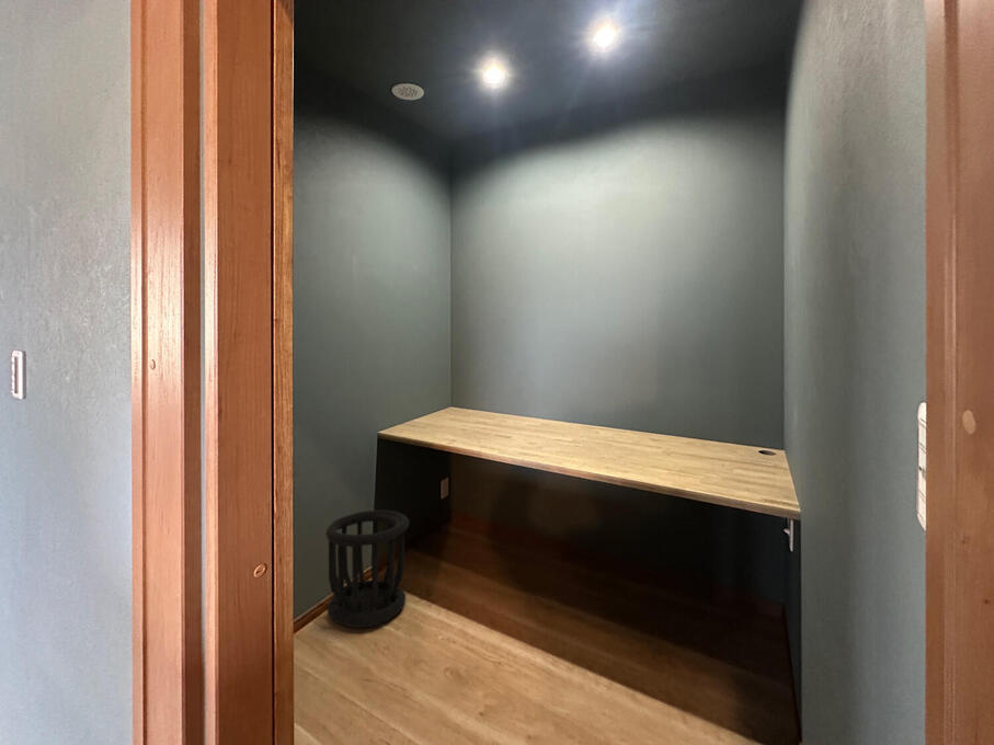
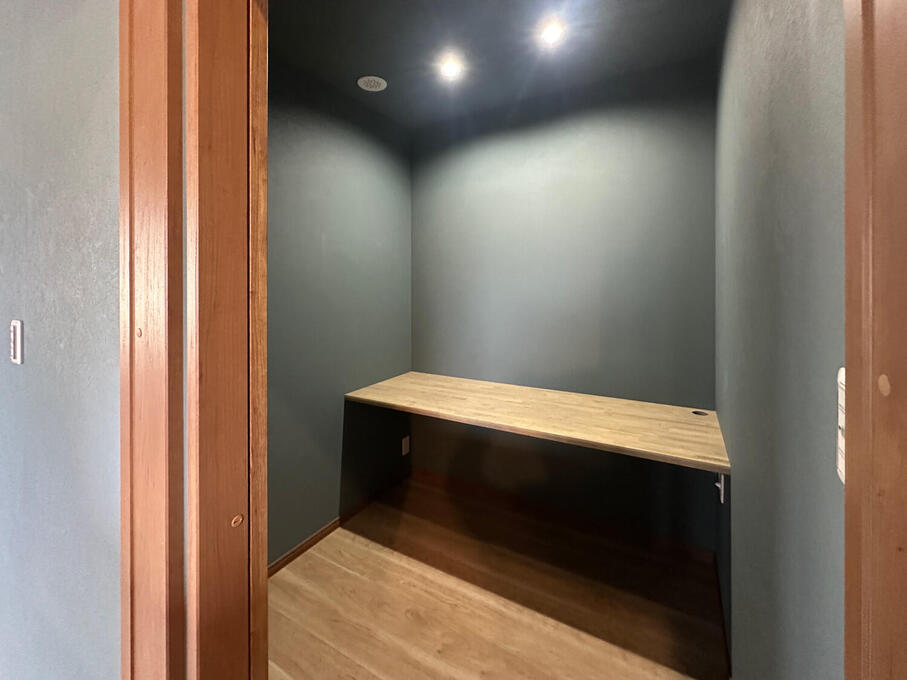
- wastebasket [324,509,410,629]
